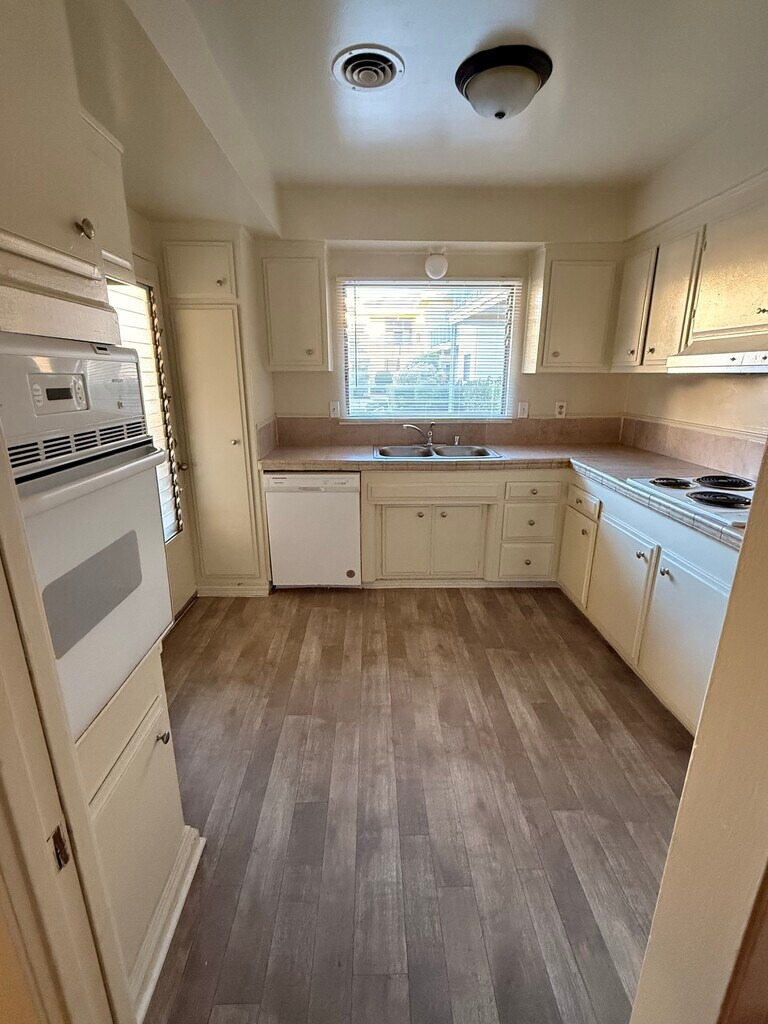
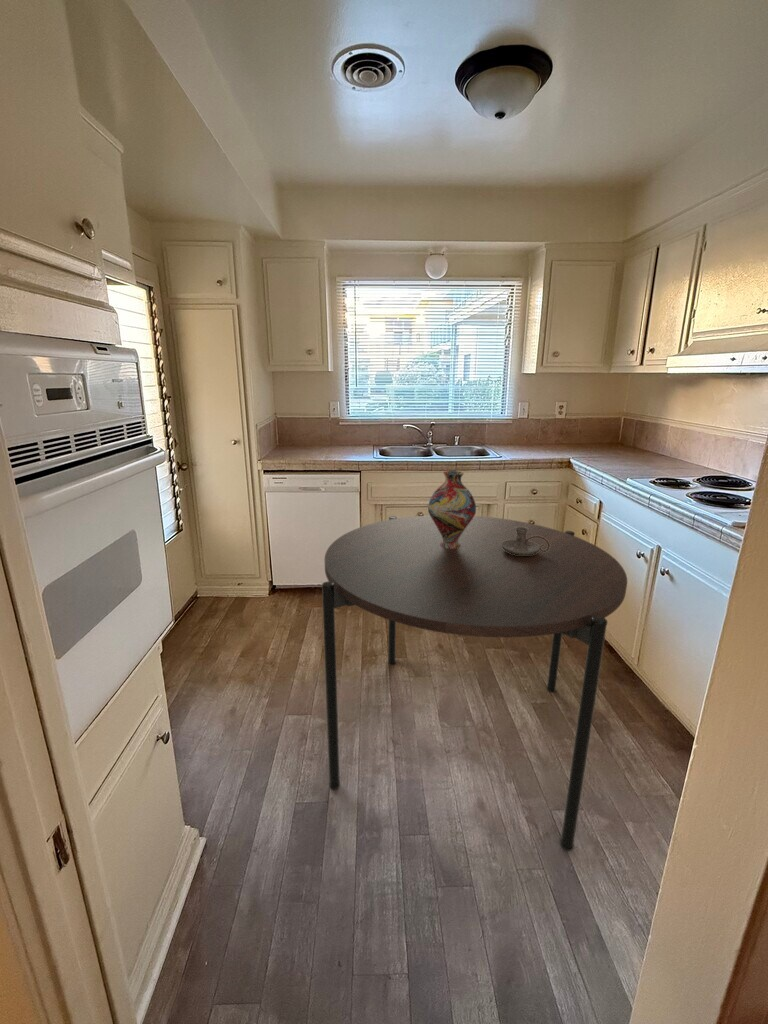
+ candle holder [501,527,550,555]
+ dining table [321,514,628,852]
+ vase [427,470,477,549]
